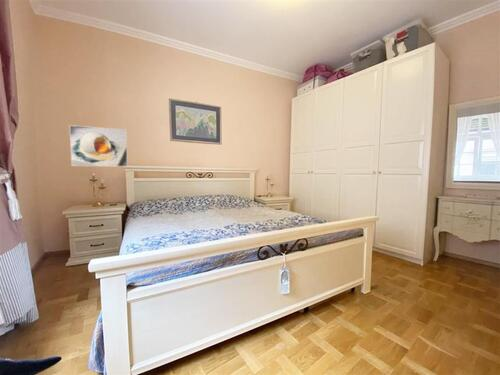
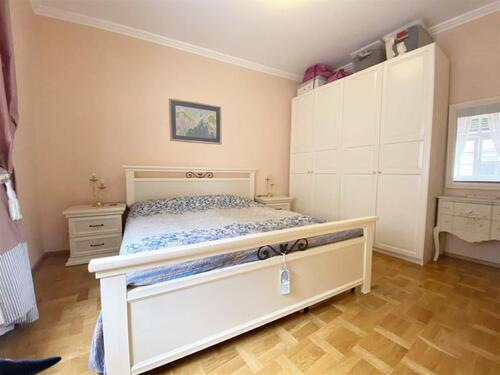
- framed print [68,124,129,168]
